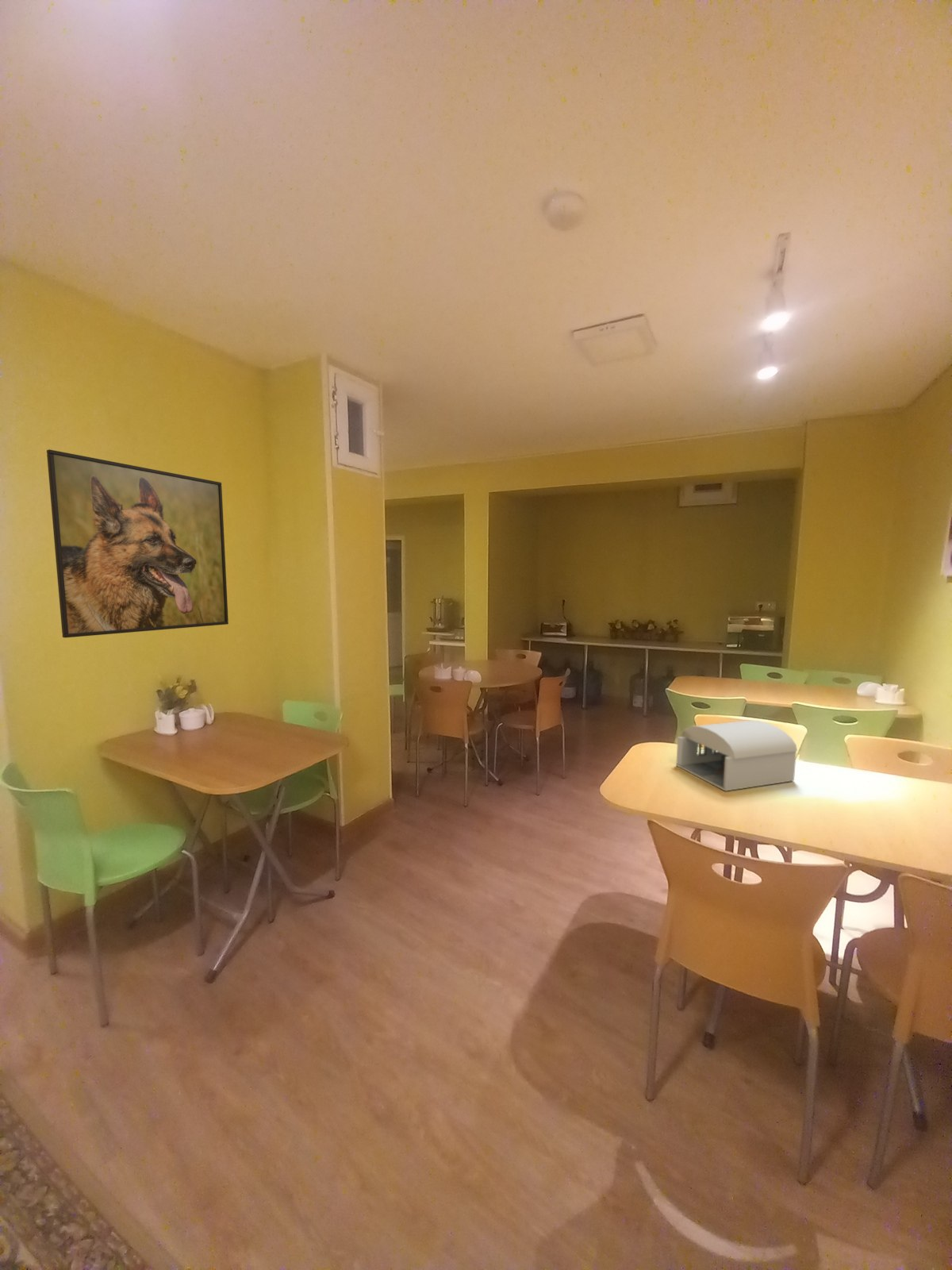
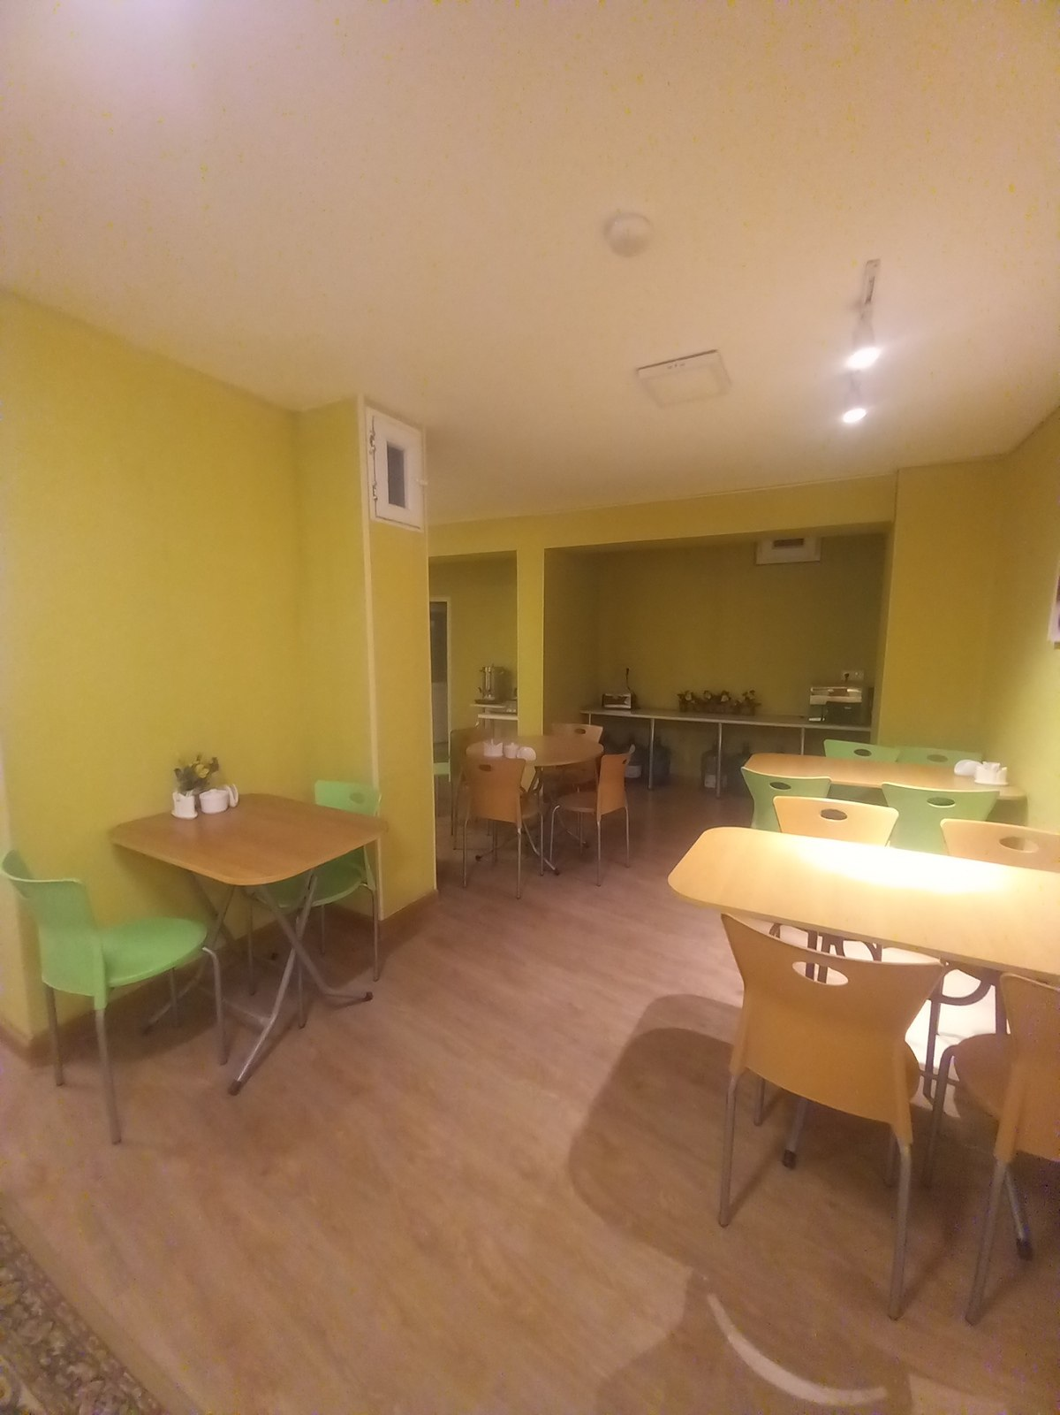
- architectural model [675,720,798,792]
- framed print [46,448,229,638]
